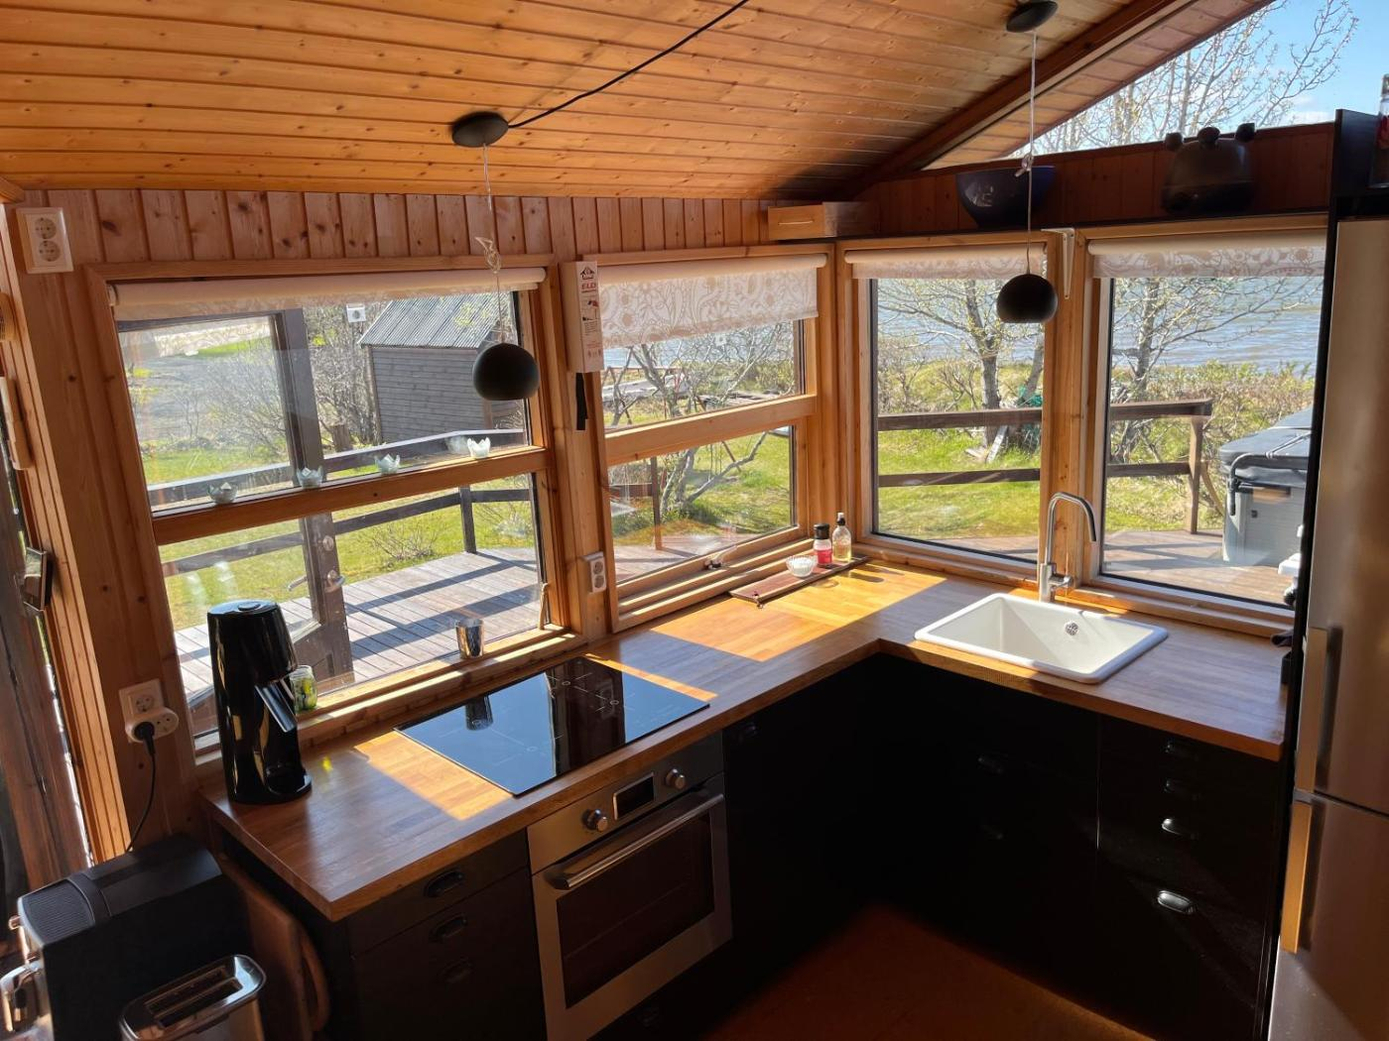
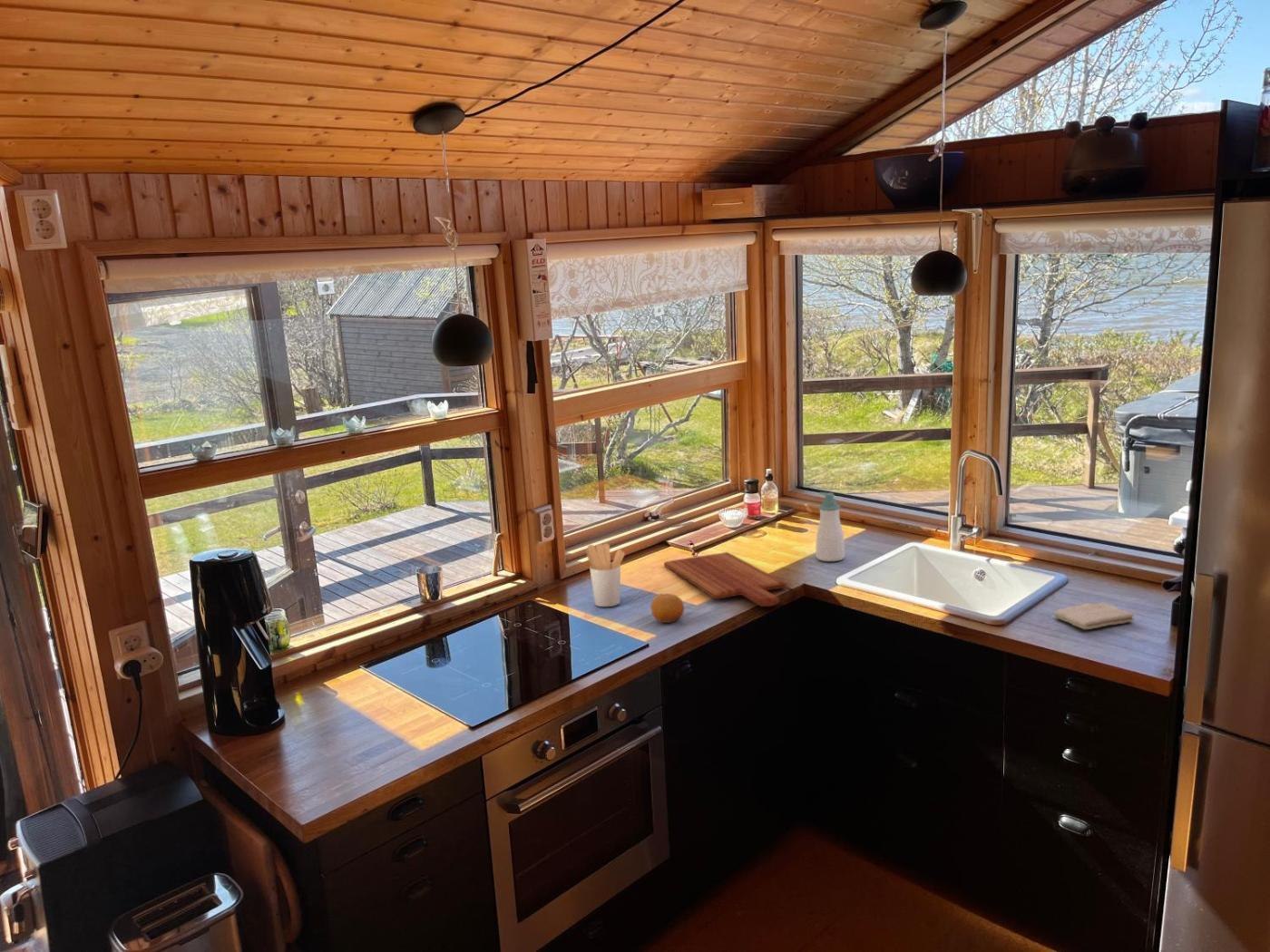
+ soap bottle [815,491,845,562]
+ fruit [650,593,685,624]
+ utensil holder [586,542,626,607]
+ cutting board [663,551,787,607]
+ washcloth [1053,602,1135,630]
